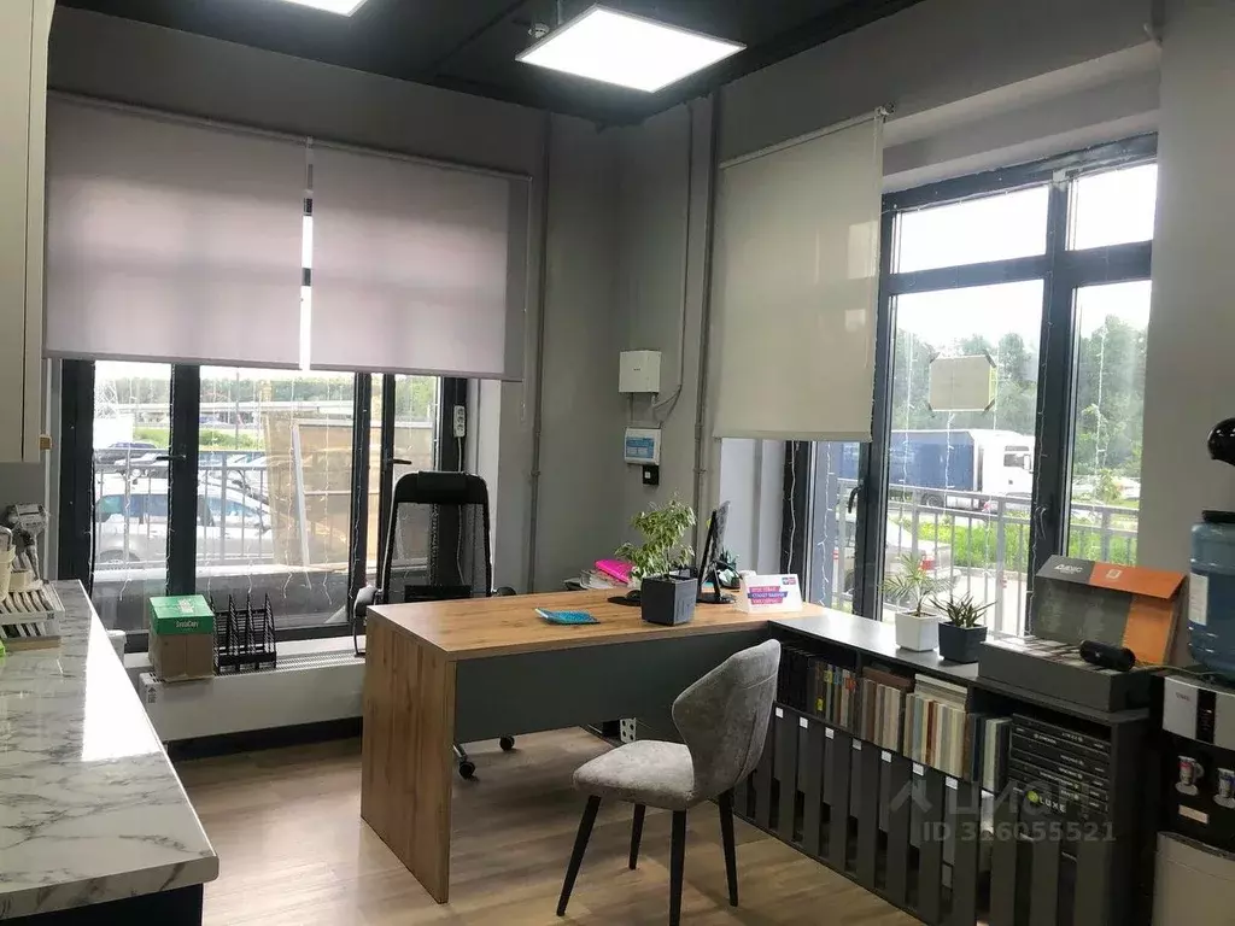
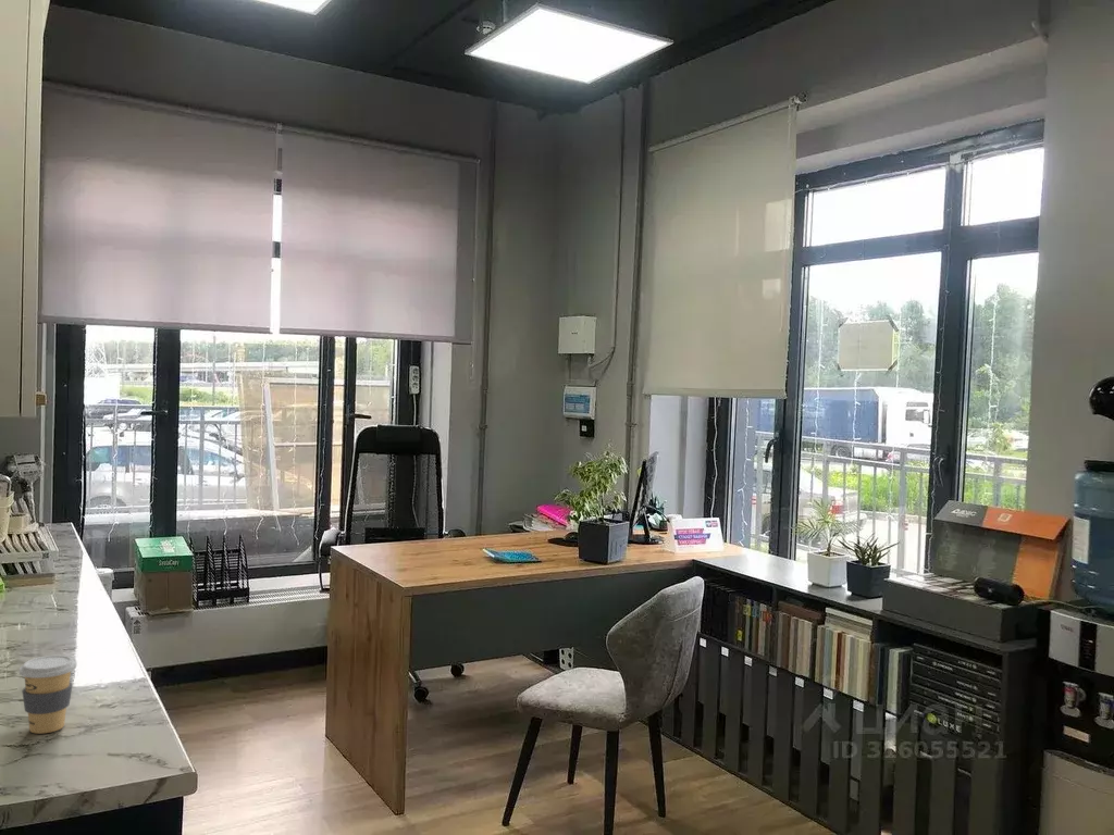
+ coffee cup [18,655,77,735]
